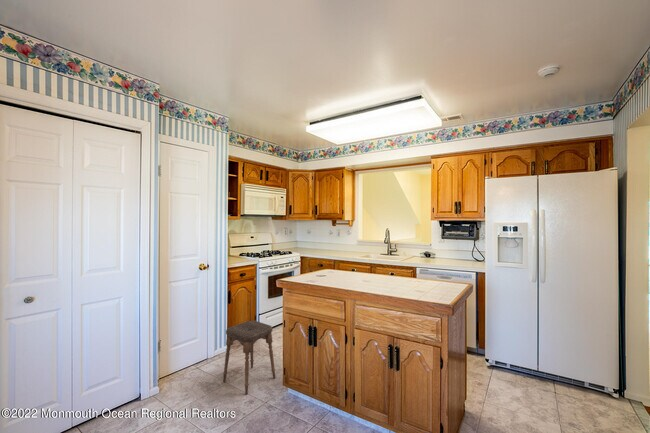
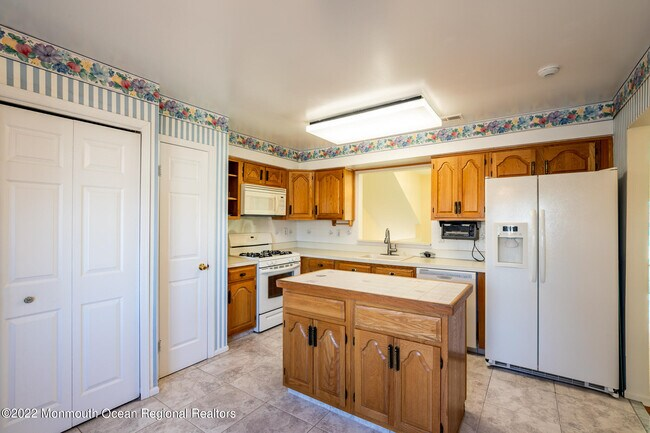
- stool [222,320,276,395]
